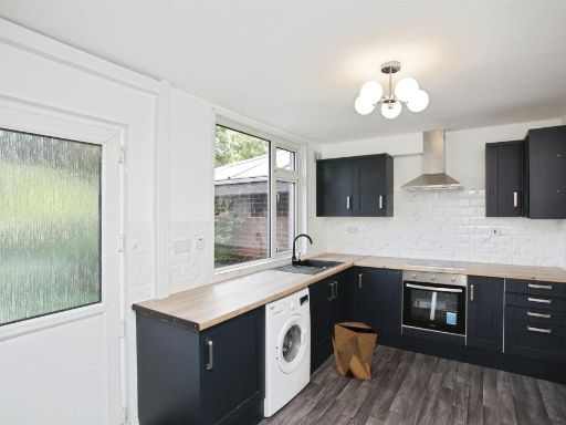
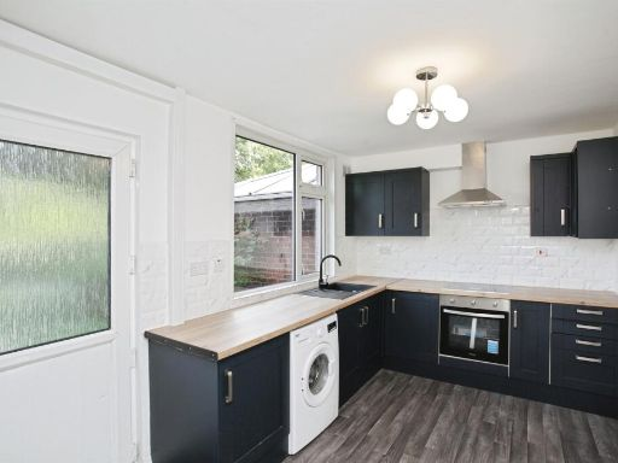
- trash bin [331,321,378,381]
